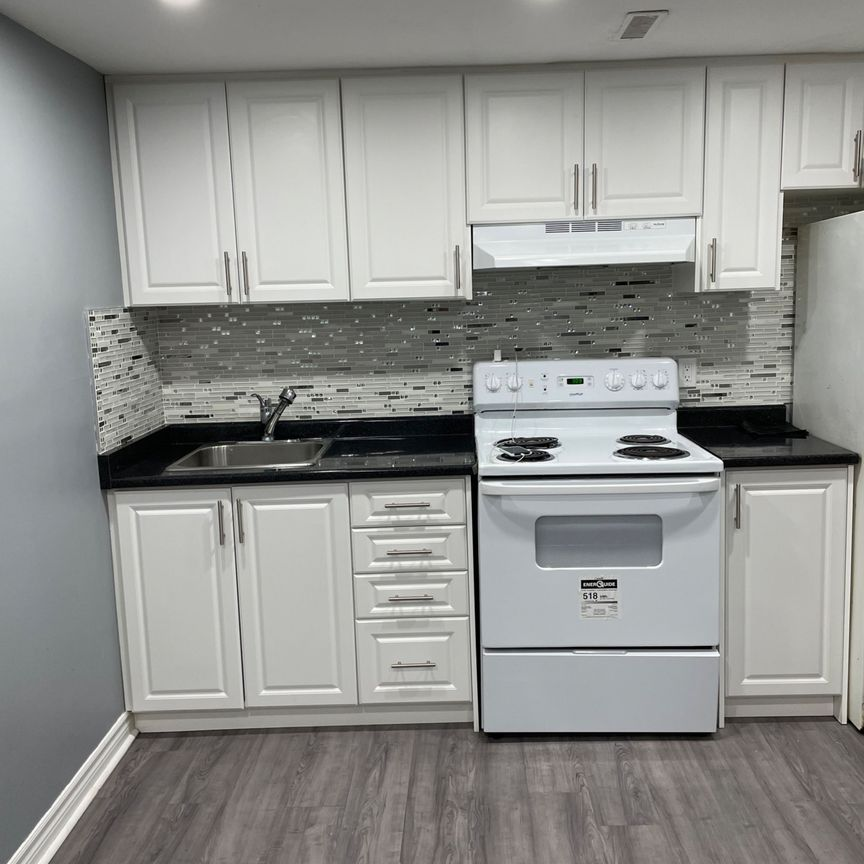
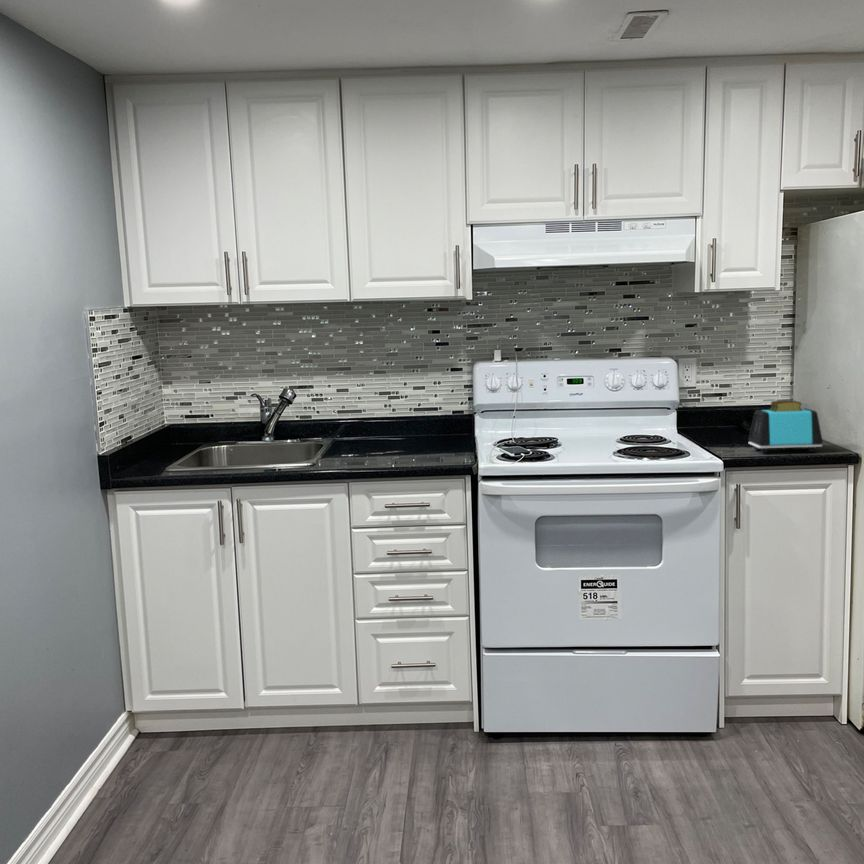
+ toaster [747,399,824,454]
